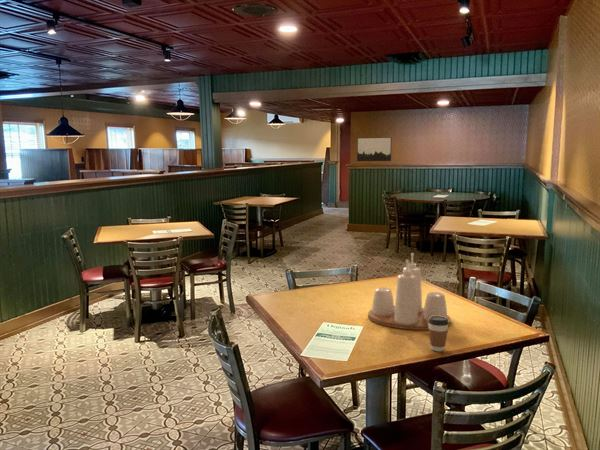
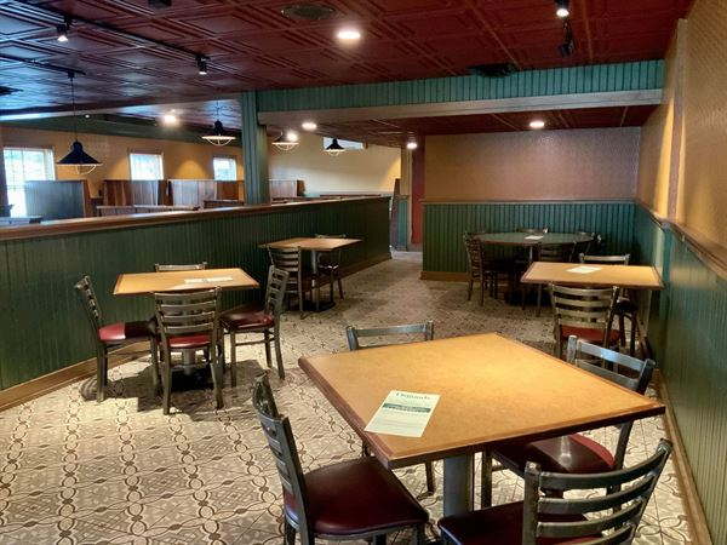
- coffee cup [428,316,449,352]
- condiment set [367,252,452,331]
- wall art [356,136,393,162]
